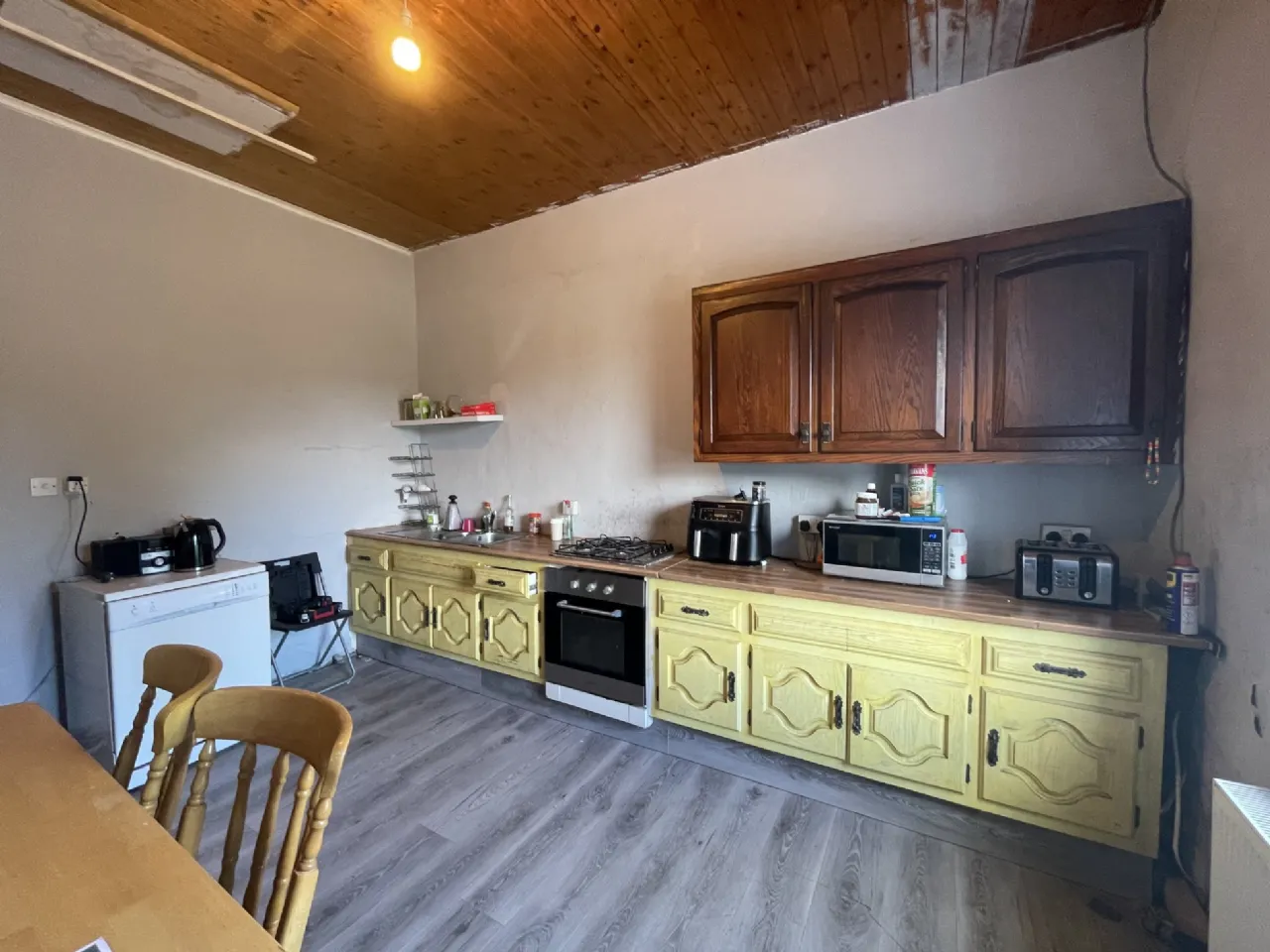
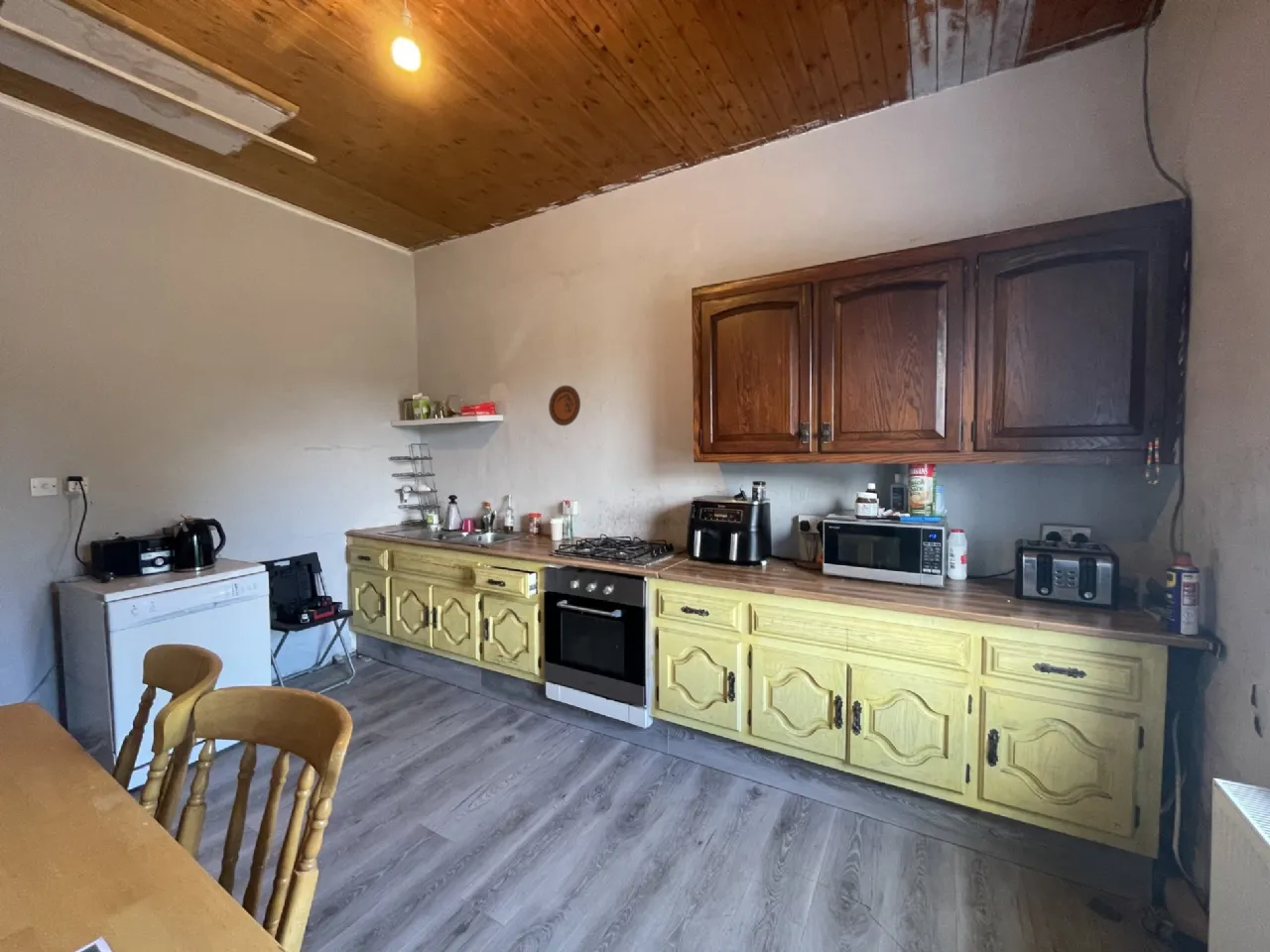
+ decorative plate [548,385,581,426]
